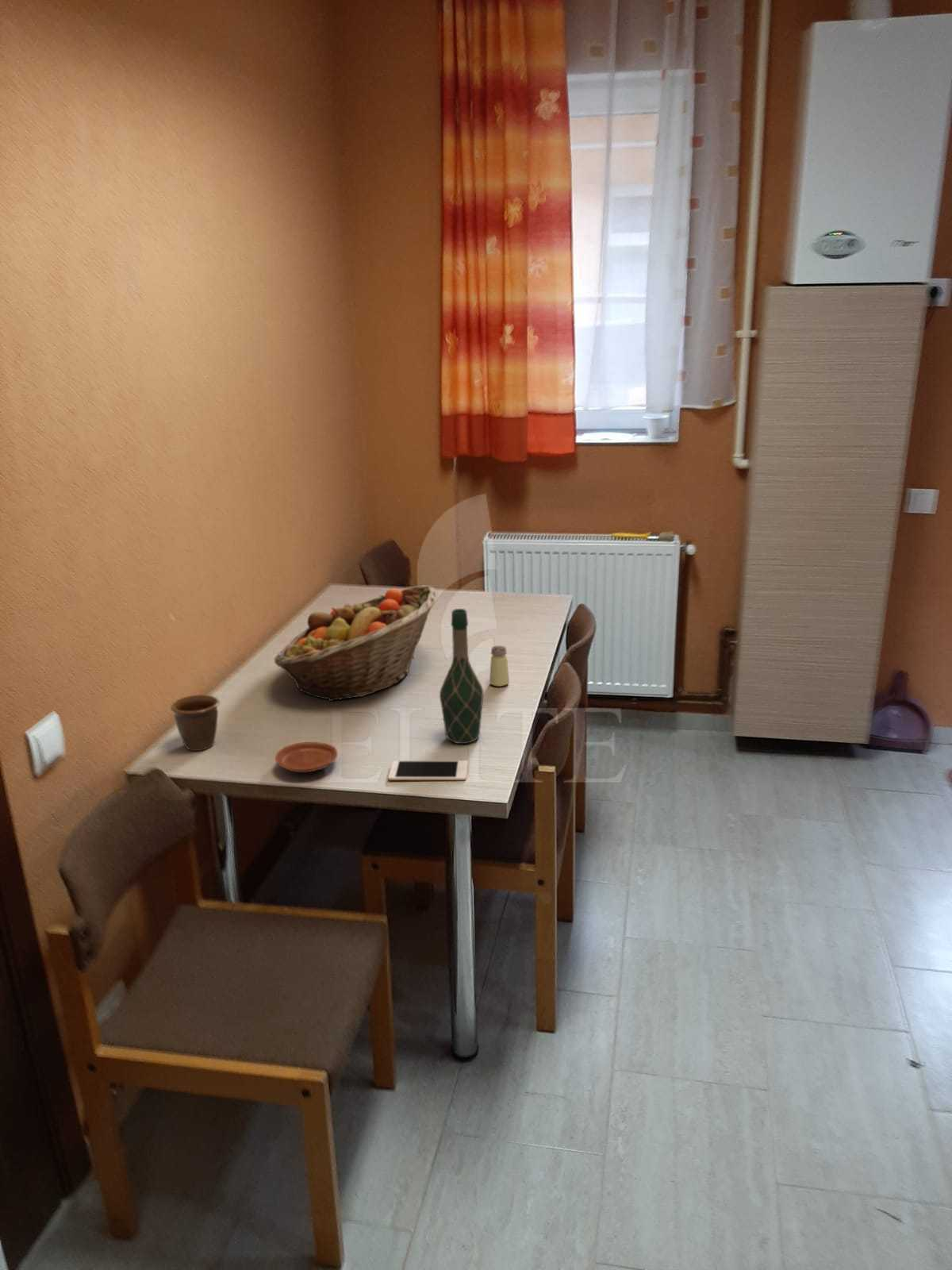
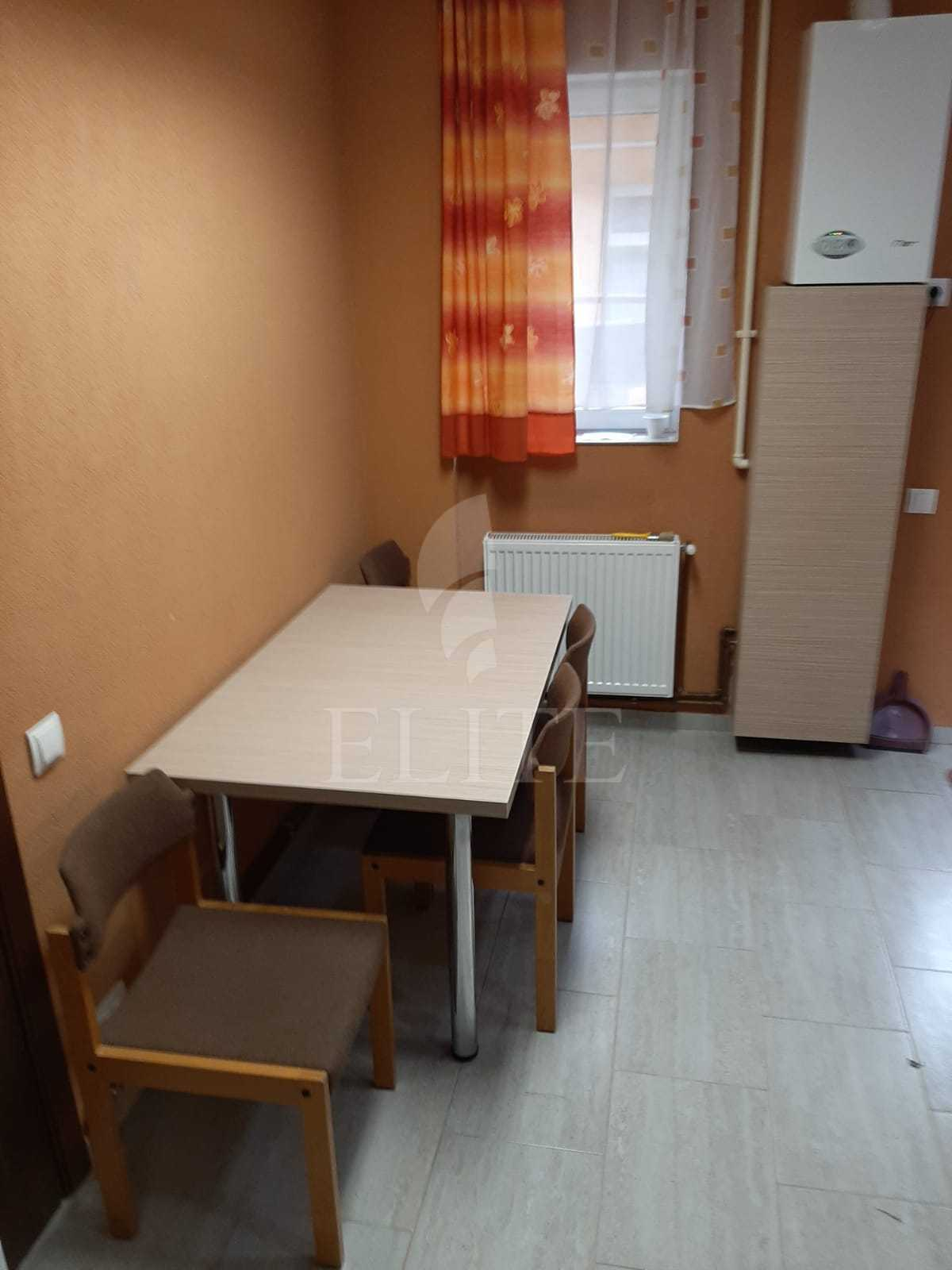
- fruit basket [274,584,438,702]
- mug [170,694,220,752]
- wine bottle [439,608,484,745]
- plate [274,741,338,773]
- saltshaker [489,645,510,687]
- cell phone [388,760,469,781]
